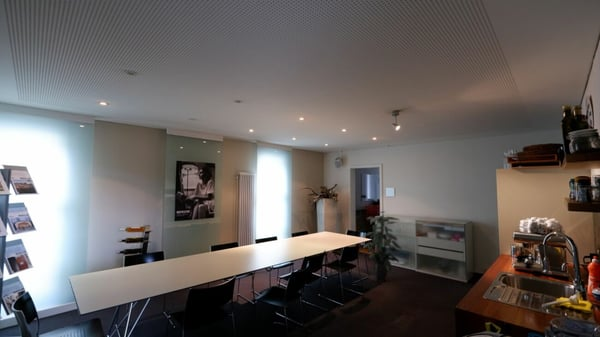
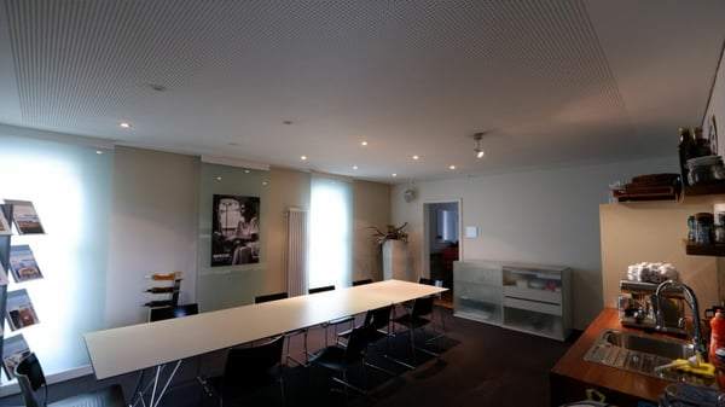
- indoor plant [364,210,402,283]
